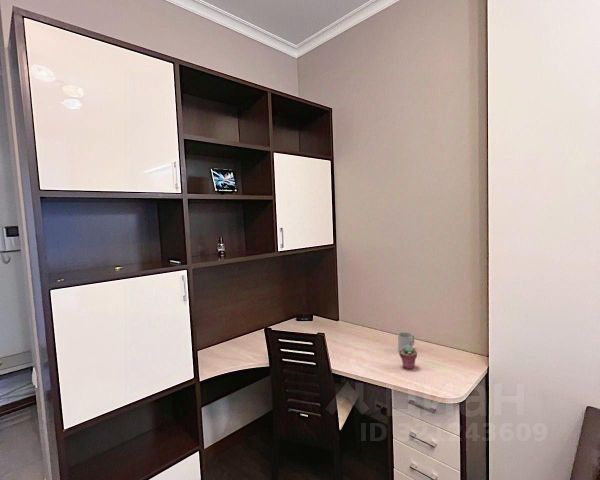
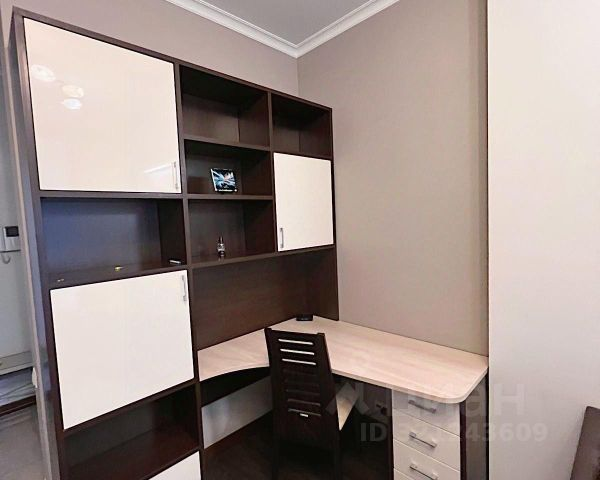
- mug [397,331,415,352]
- potted succulent [398,345,418,370]
